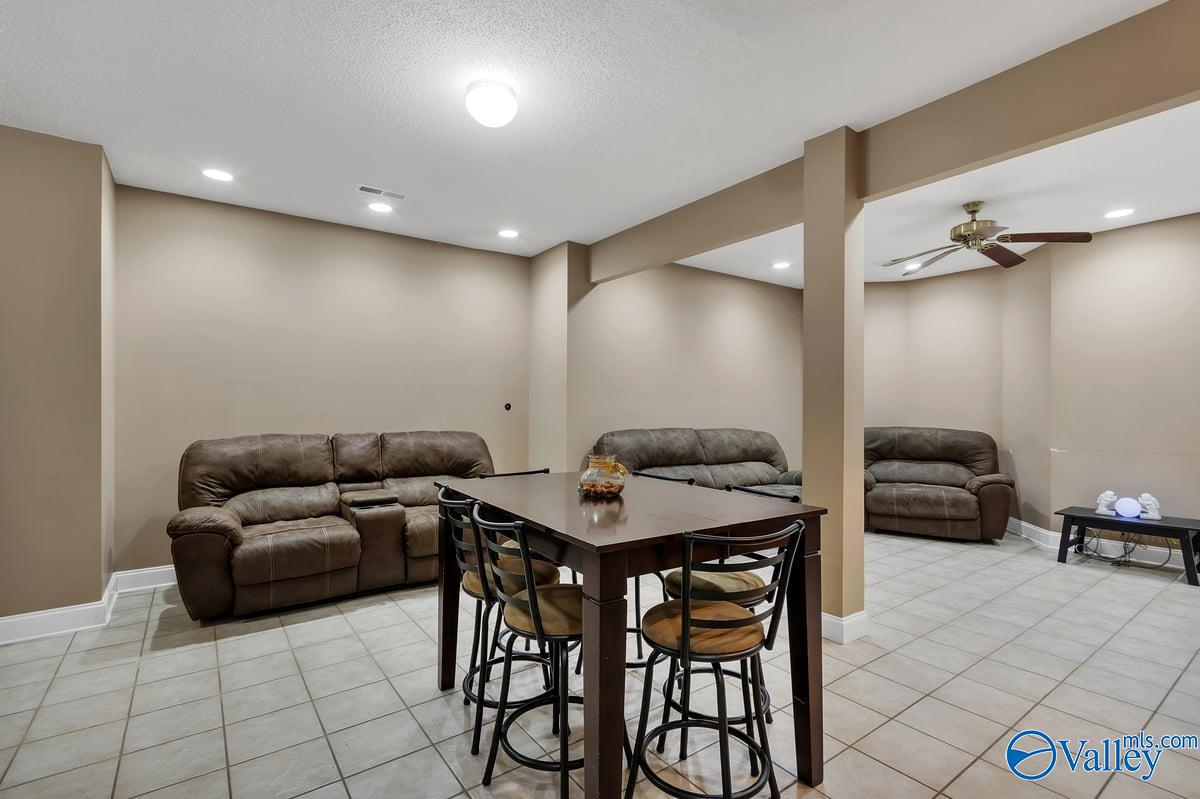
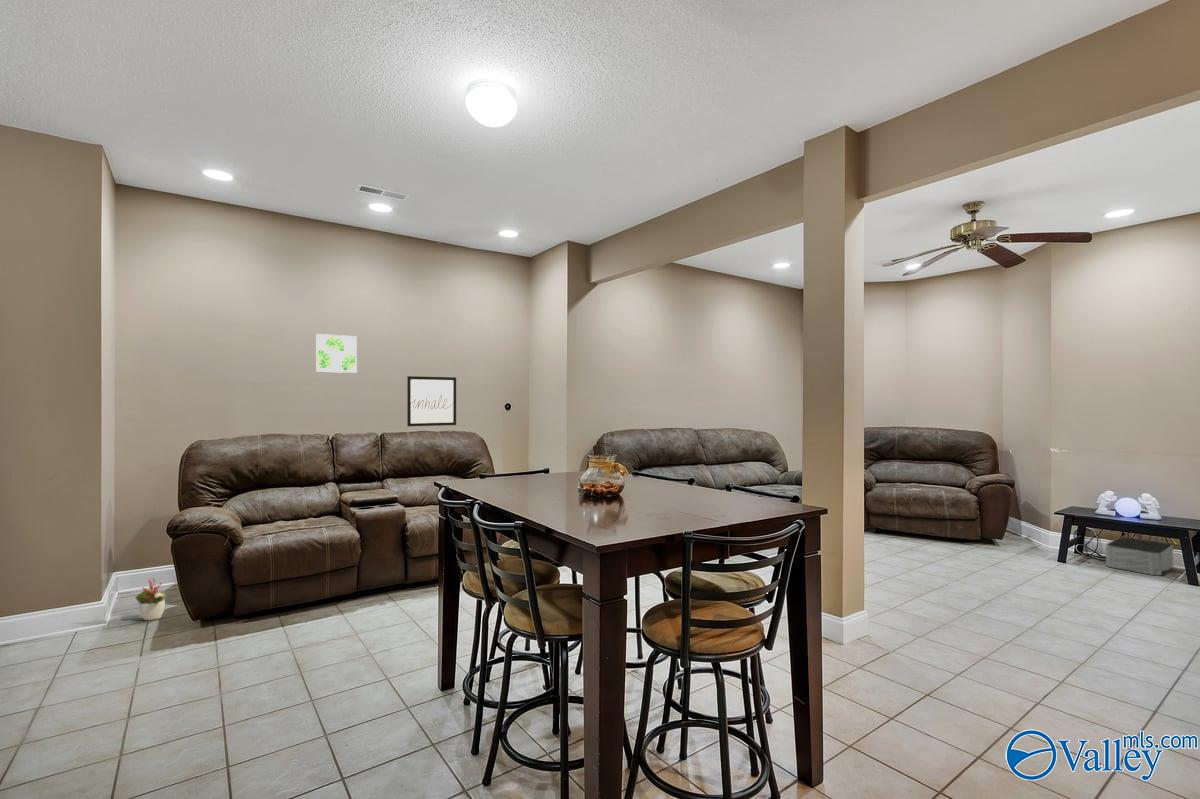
+ wall art [406,375,457,427]
+ decorative plant [134,578,167,621]
+ storage bin [1105,536,1174,576]
+ wall art [315,333,358,374]
